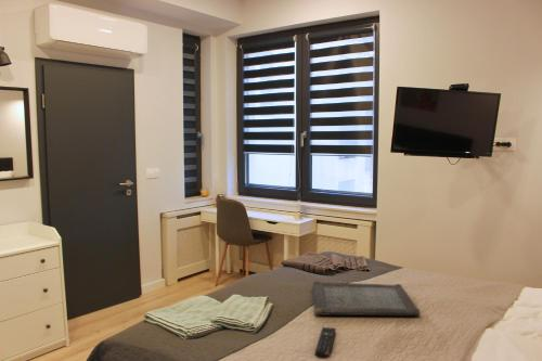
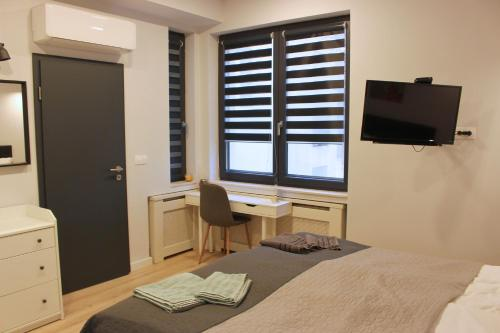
- remote control [313,326,337,360]
- serving tray [312,280,421,317]
